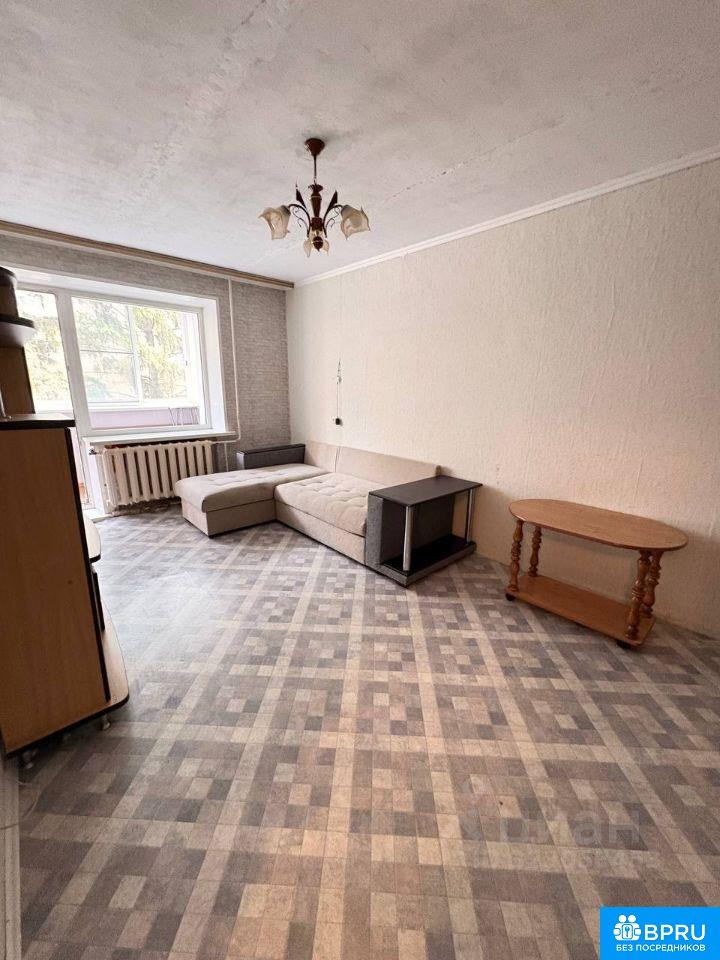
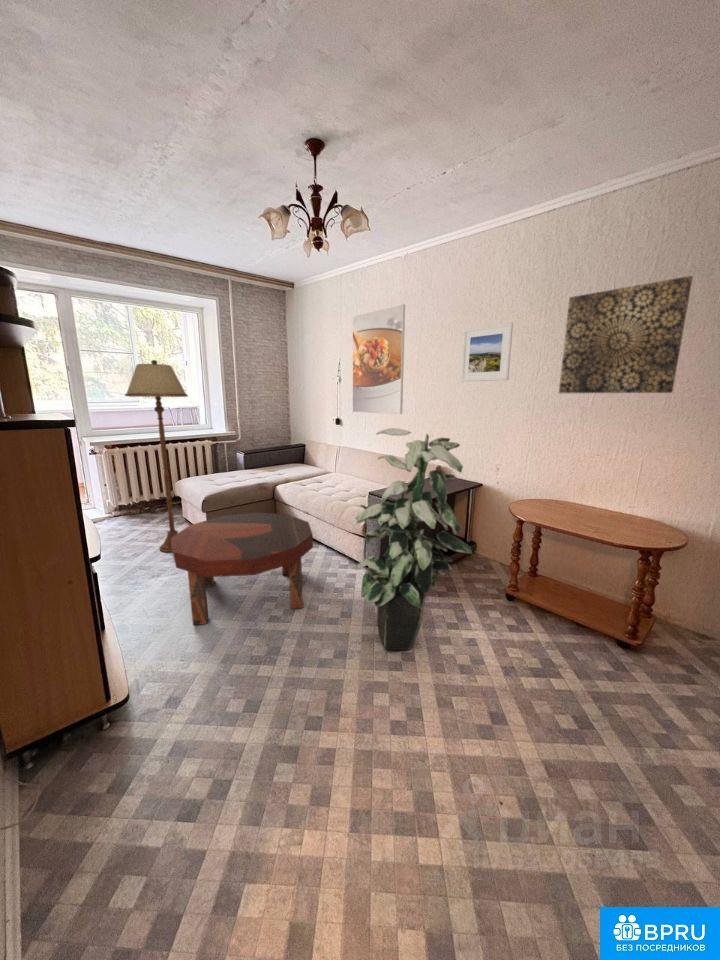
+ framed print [459,322,514,383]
+ coffee table [171,512,314,626]
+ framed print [352,303,406,415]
+ wall art [558,275,694,394]
+ indoor plant [353,427,474,651]
+ floor lamp [124,359,189,553]
